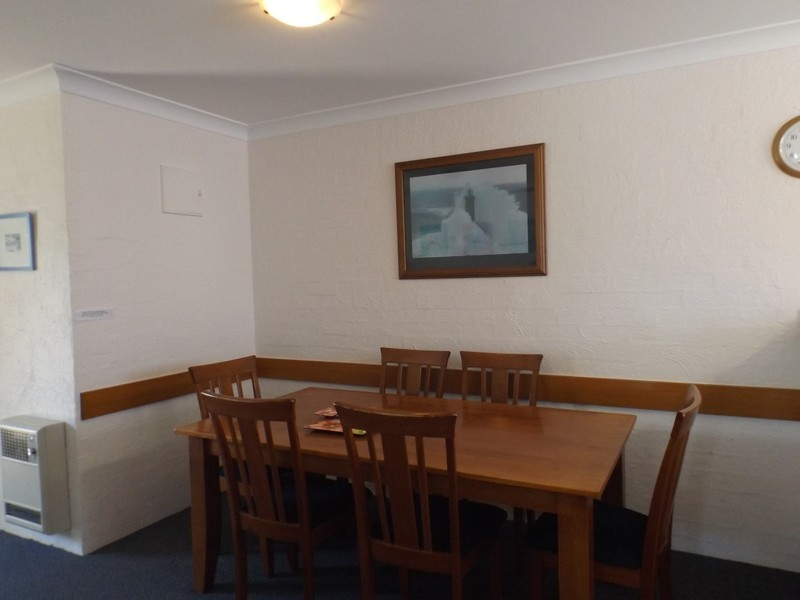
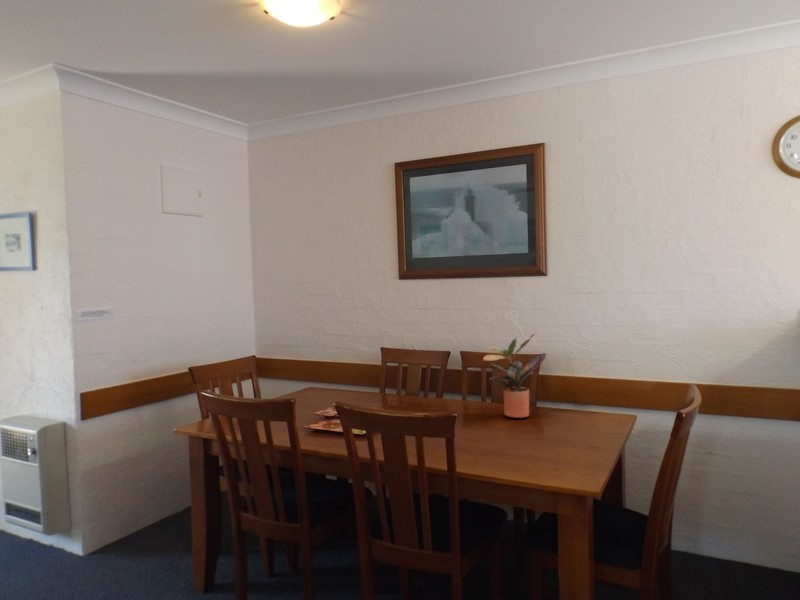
+ potted plant [482,332,548,419]
